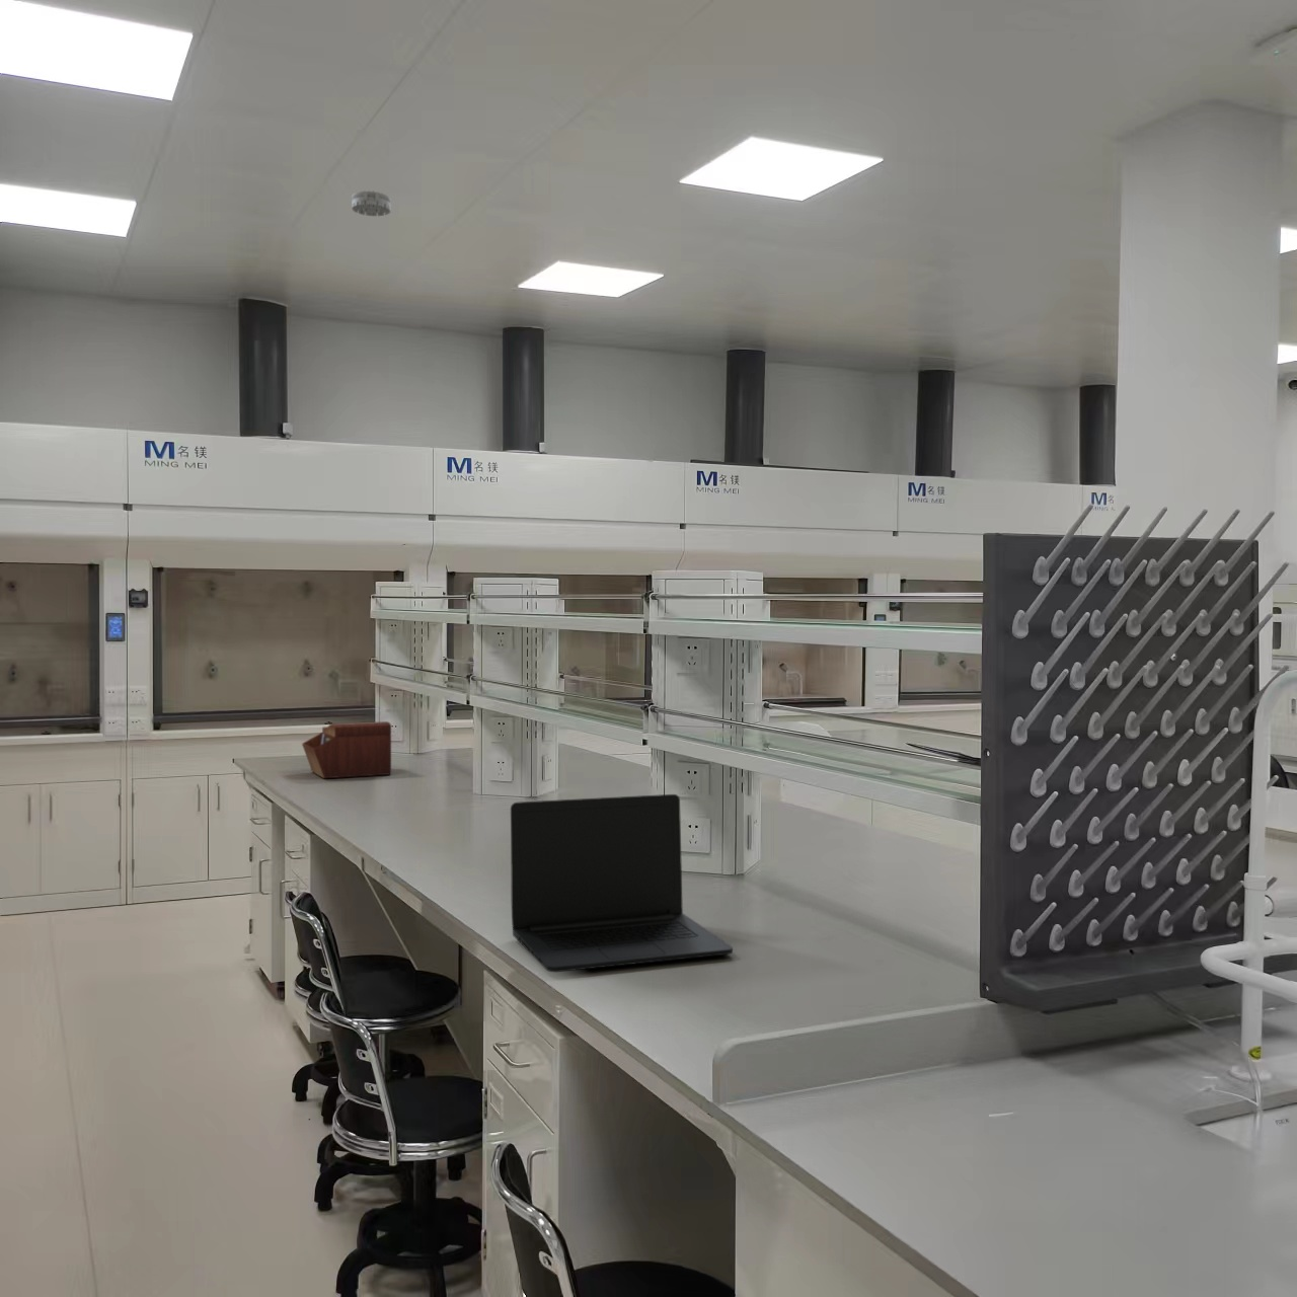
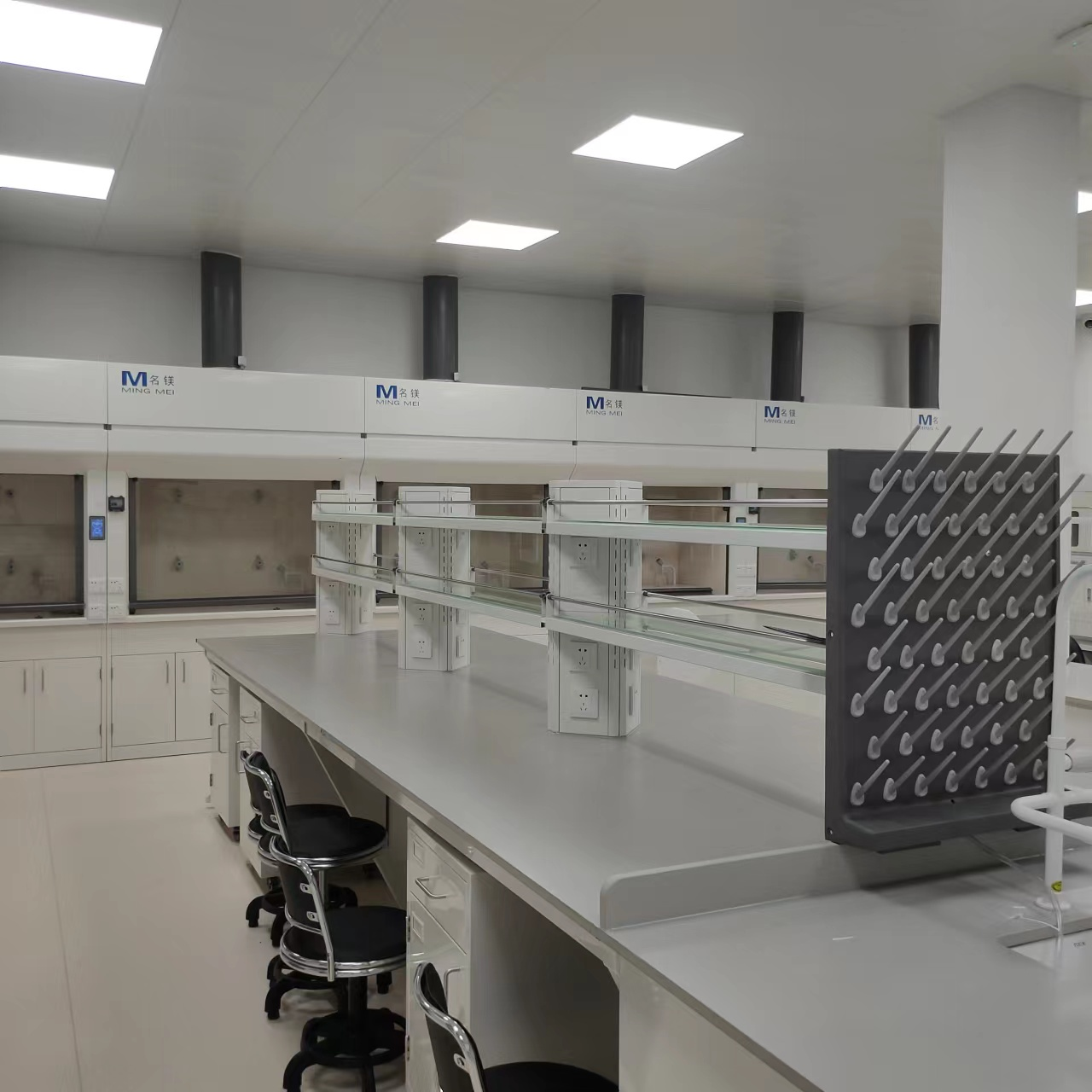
- smoke detector [350,190,392,217]
- laptop [510,793,734,973]
- sewing box [300,721,392,779]
